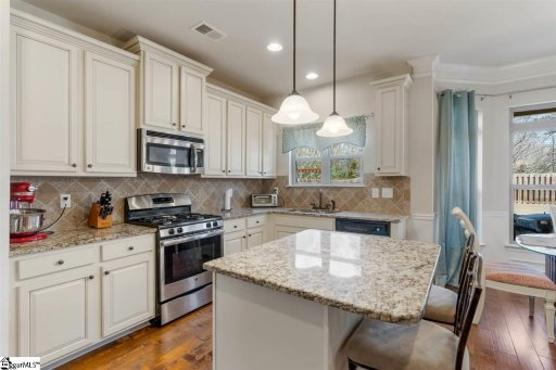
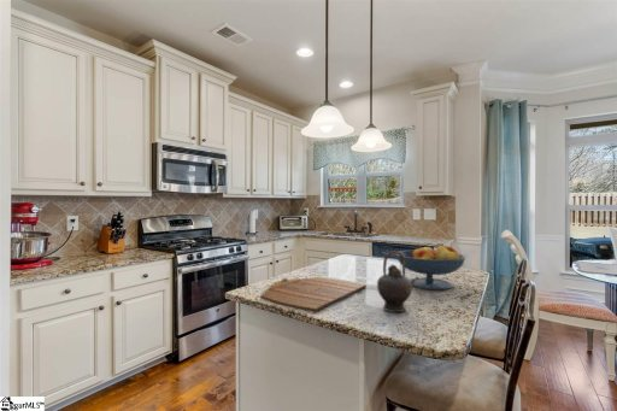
+ fruit bowl [395,243,468,290]
+ cutting board [259,276,368,312]
+ teapot [376,249,421,313]
